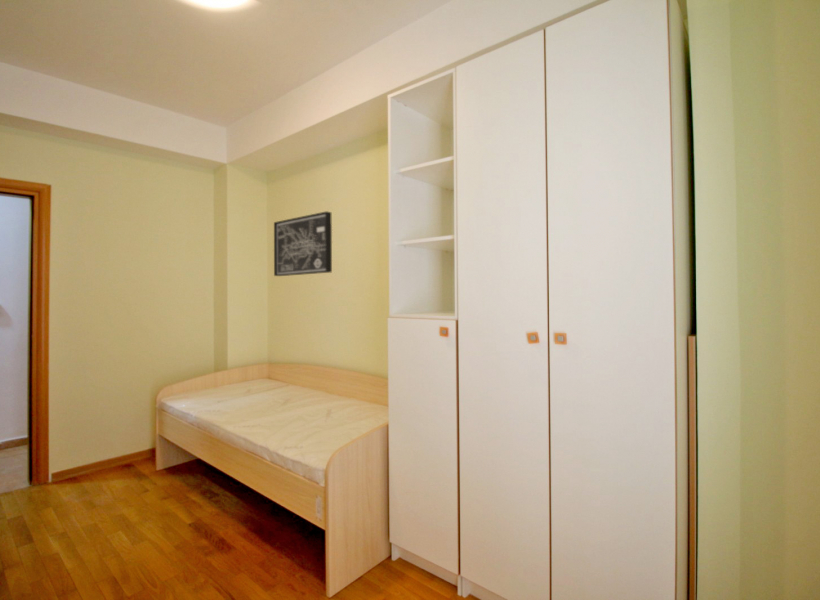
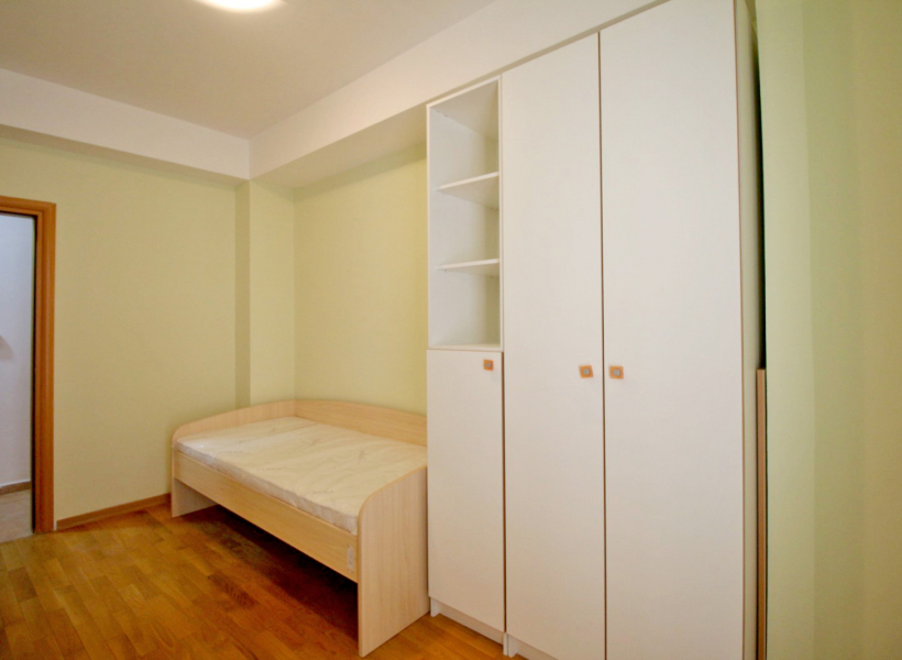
- wall art [273,210,333,277]
